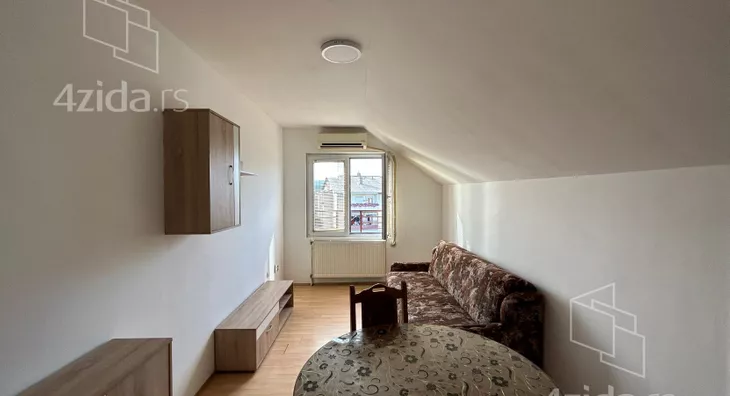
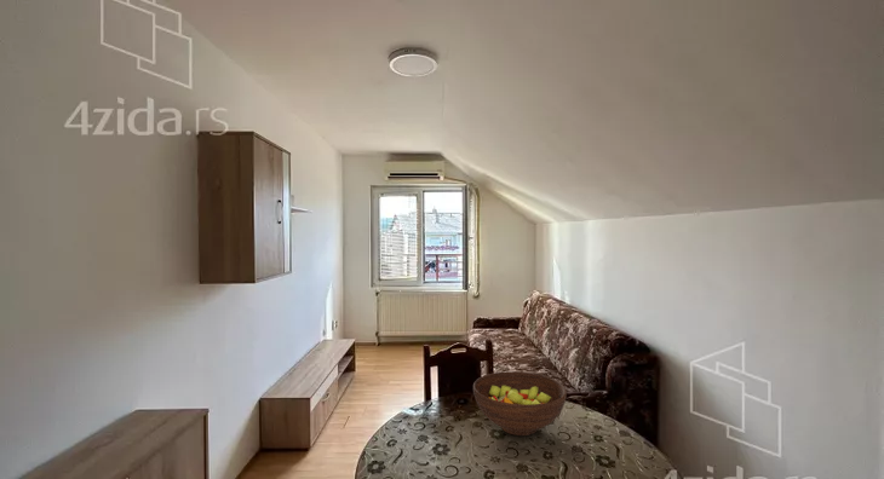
+ fruit bowl [472,370,568,437]
